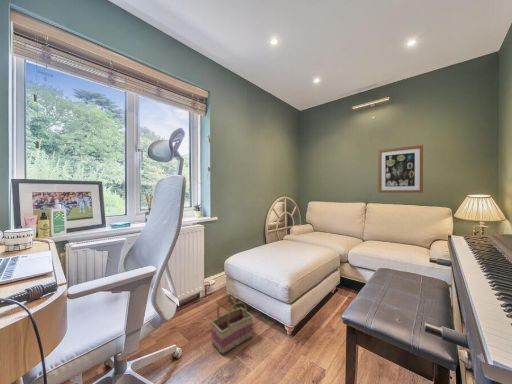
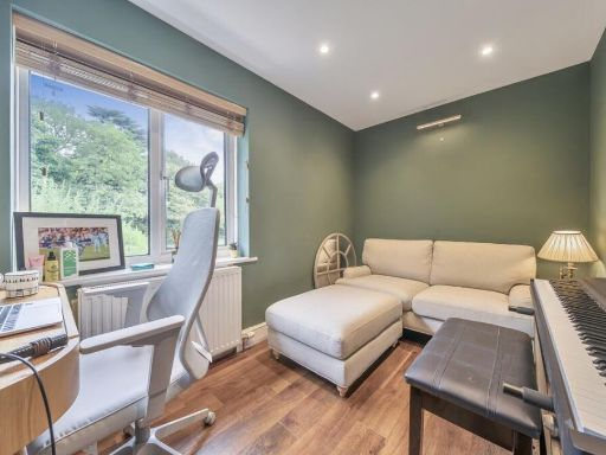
- basket [210,293,254,356]
- wall art [377,144,424,194]
